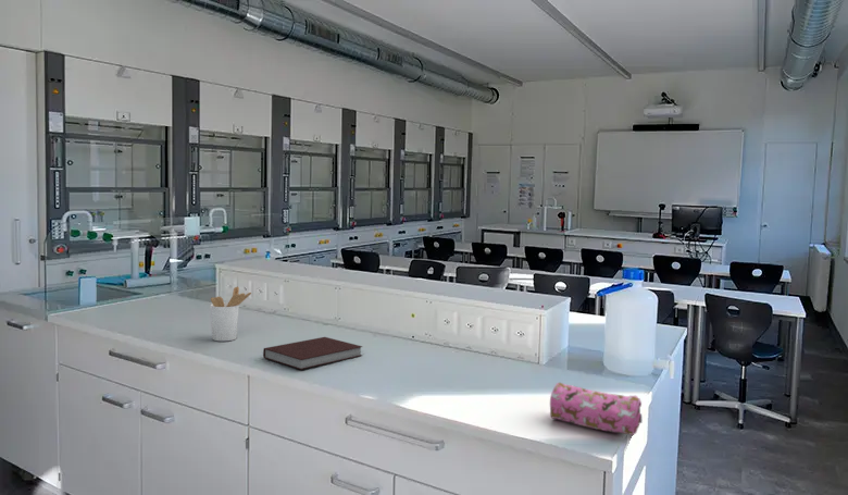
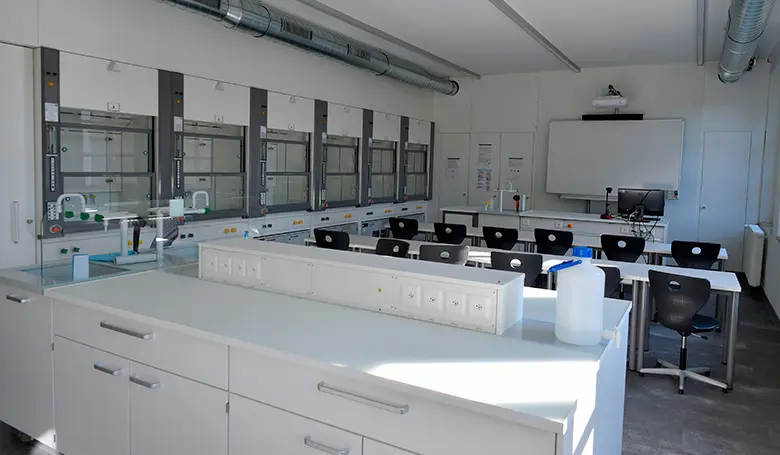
- utensil holder [209,286,252,342]
- pencil case [549,382,644,436]
- notebook [262,336,363,371]
